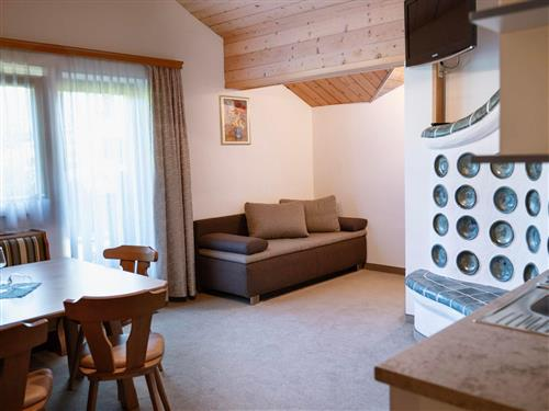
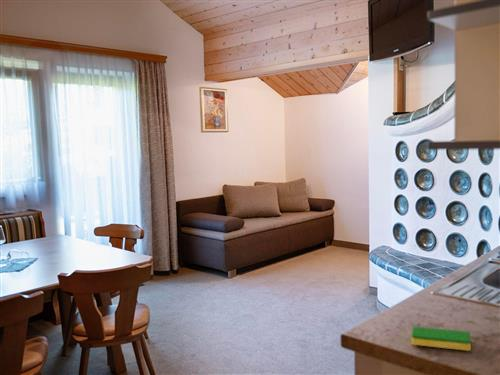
+ dish sponge [411,325,472,352]
